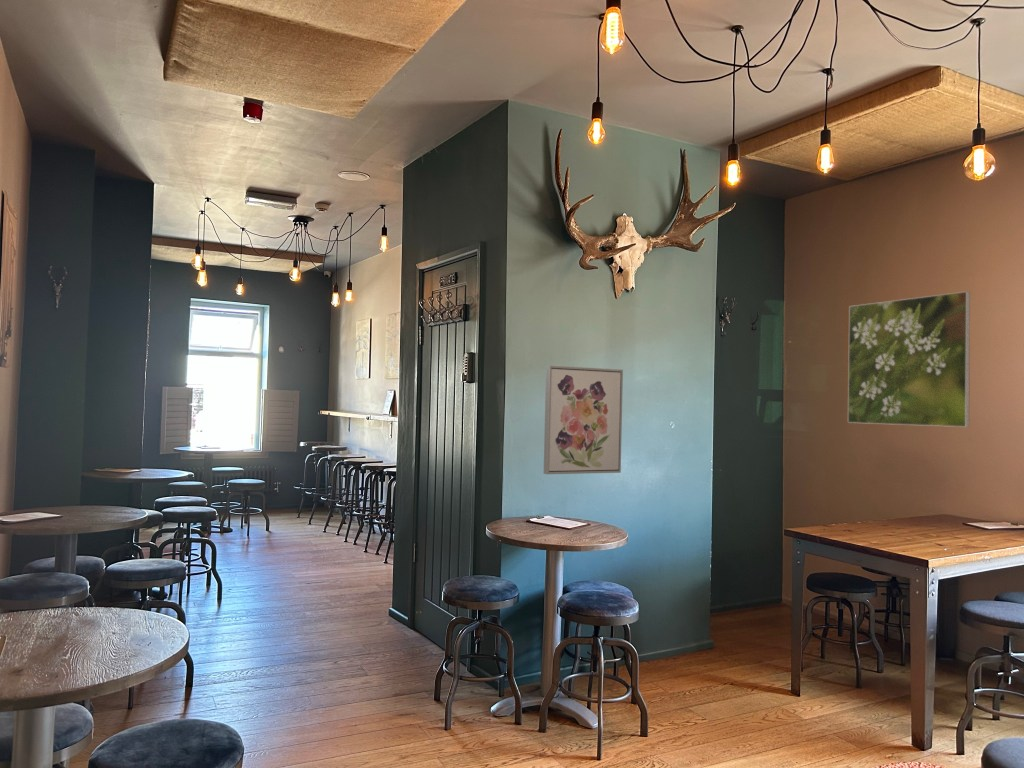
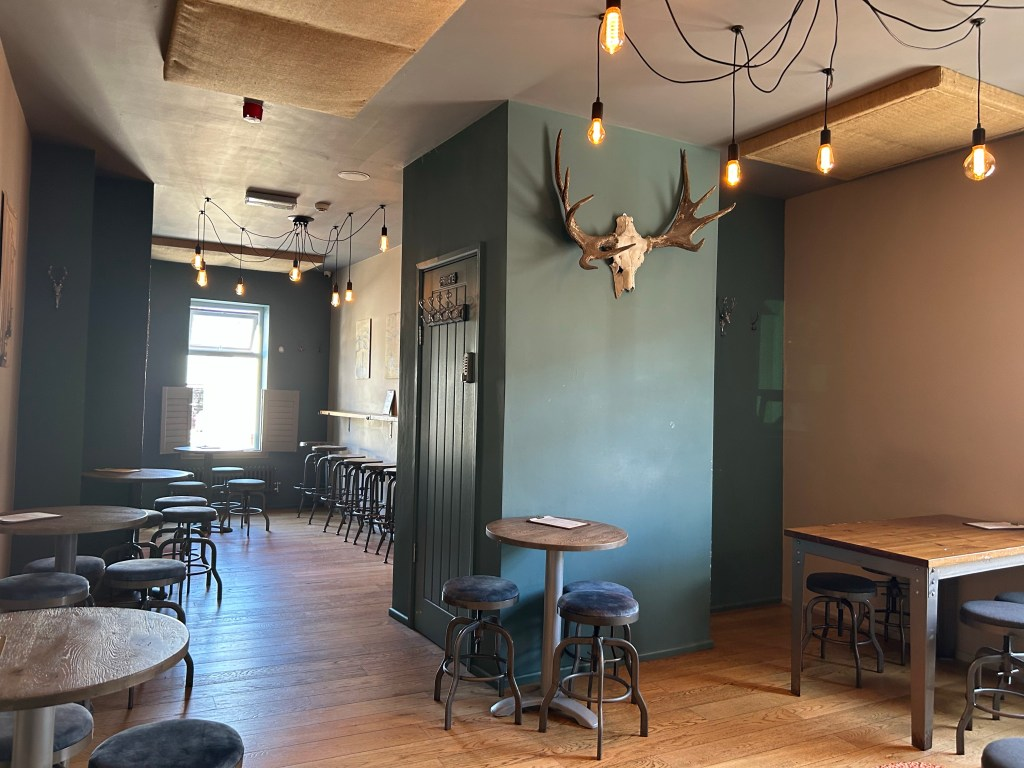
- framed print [847,290,971,428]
- wall art [543,364,624,475]
